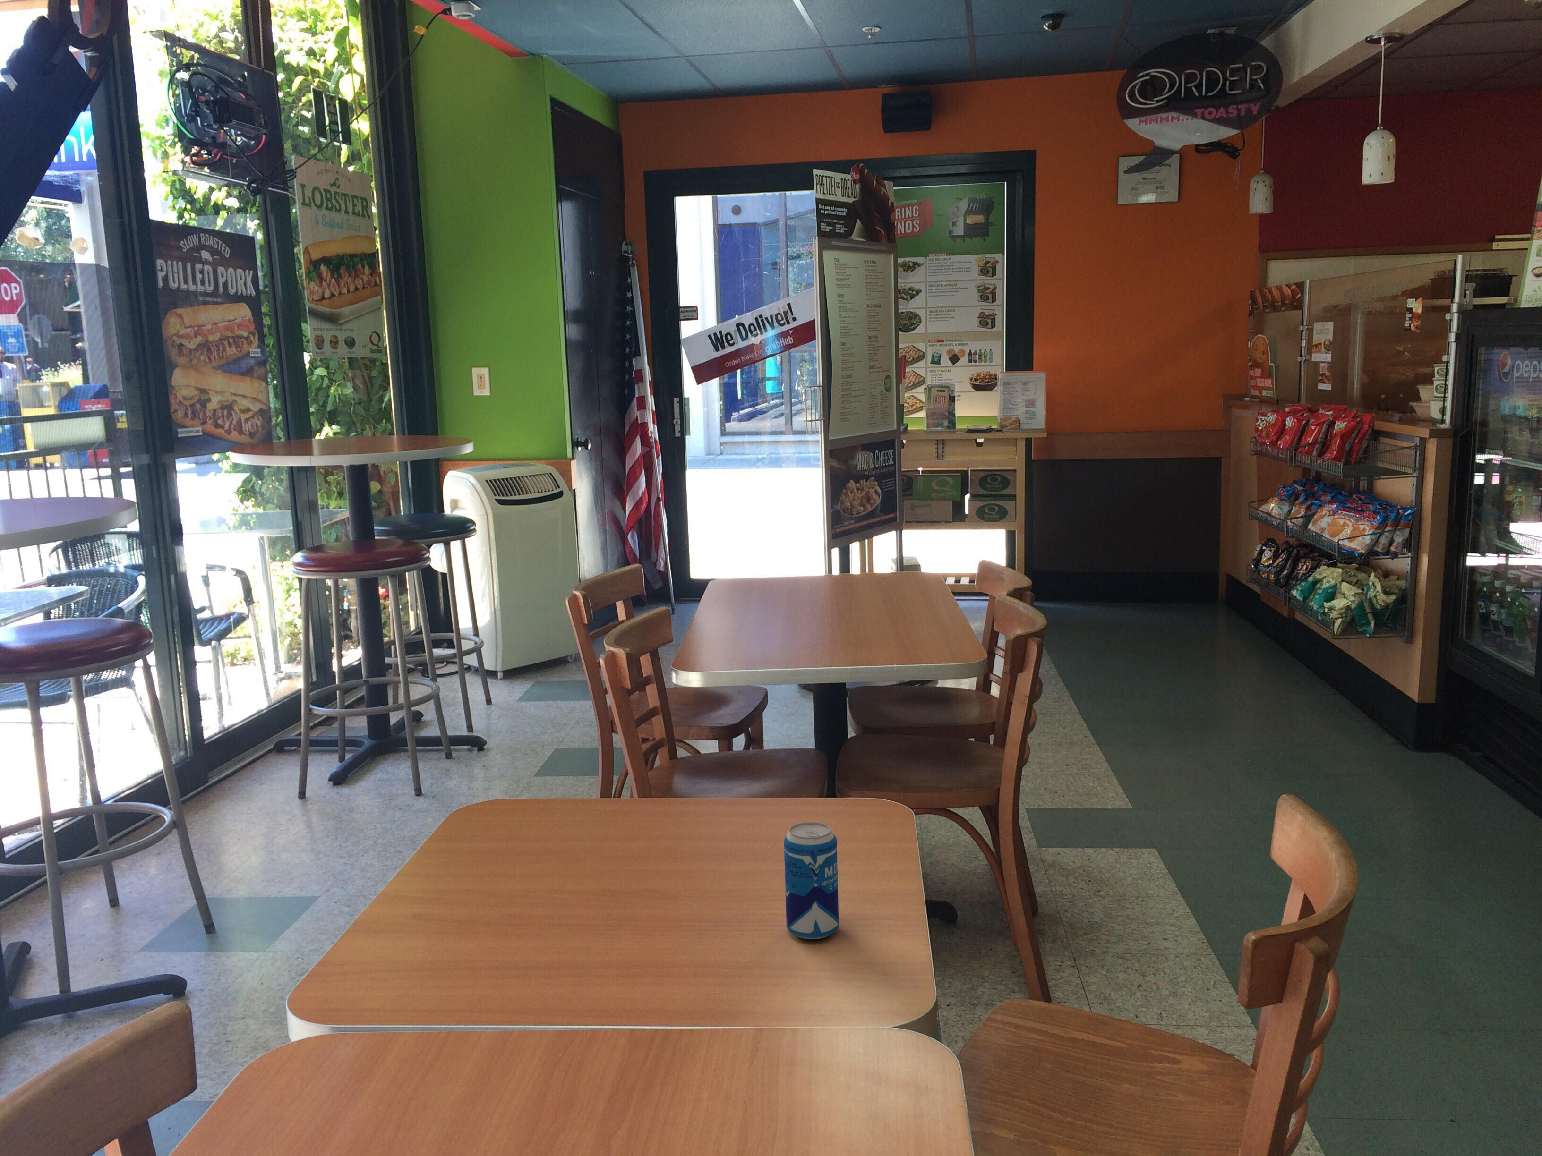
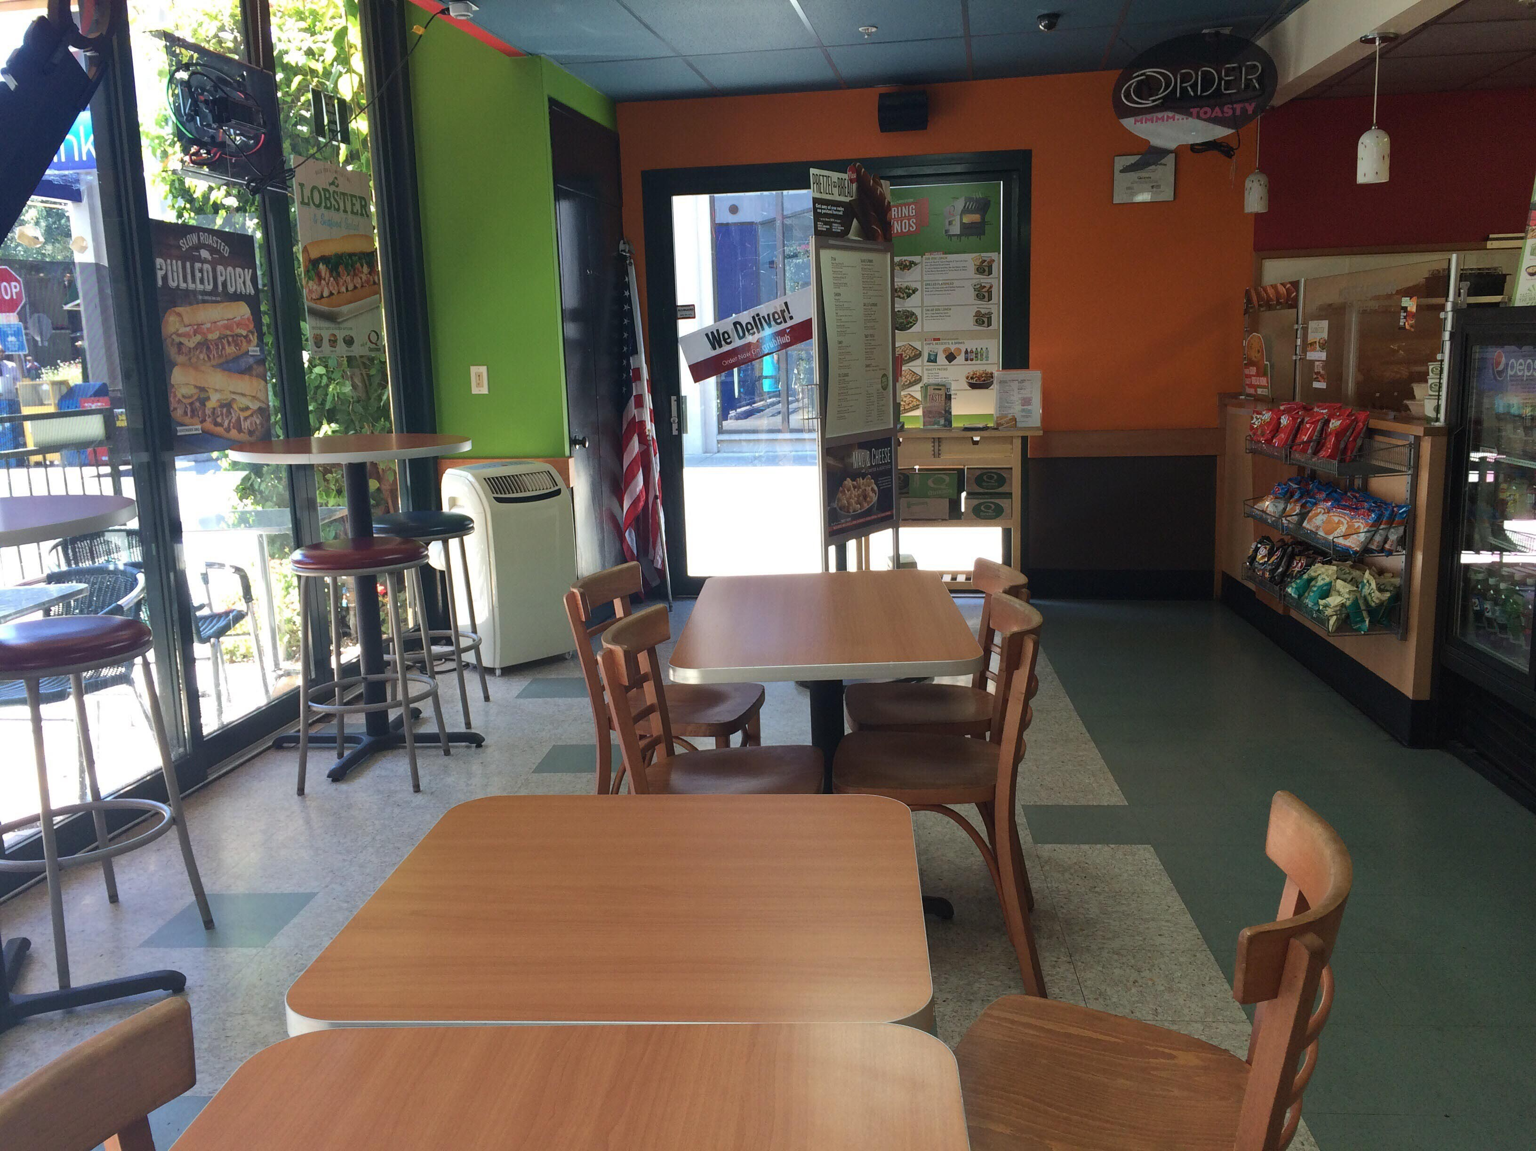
- beverage can [783,822,839,940]
